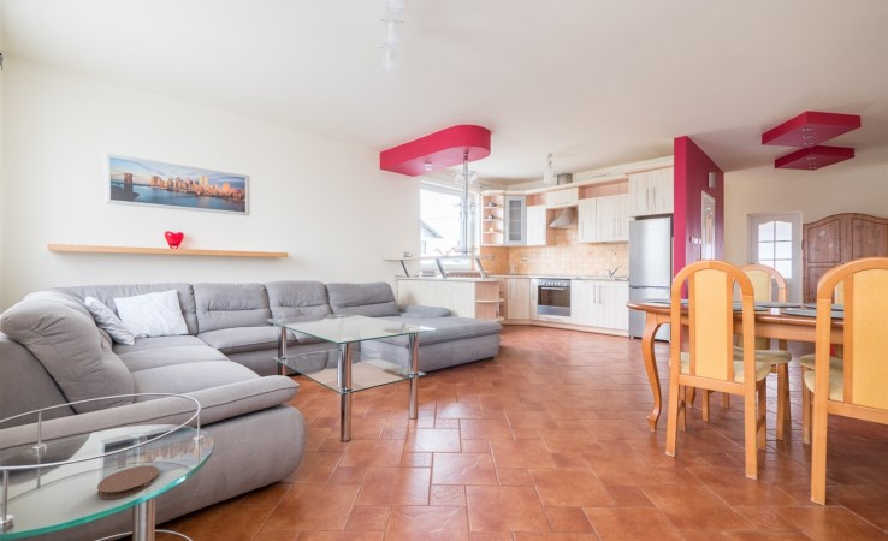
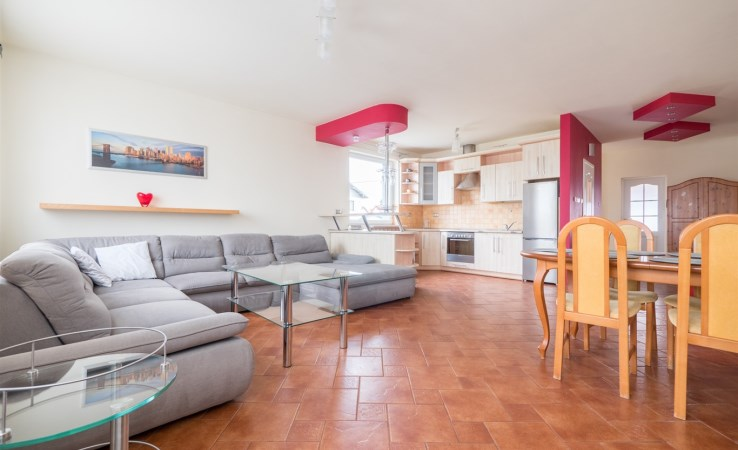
- coaster [96,464,160,500]
